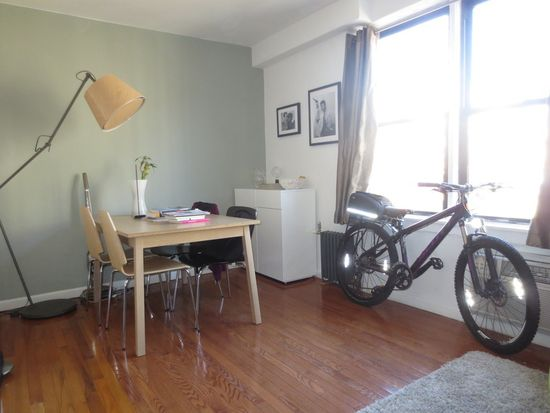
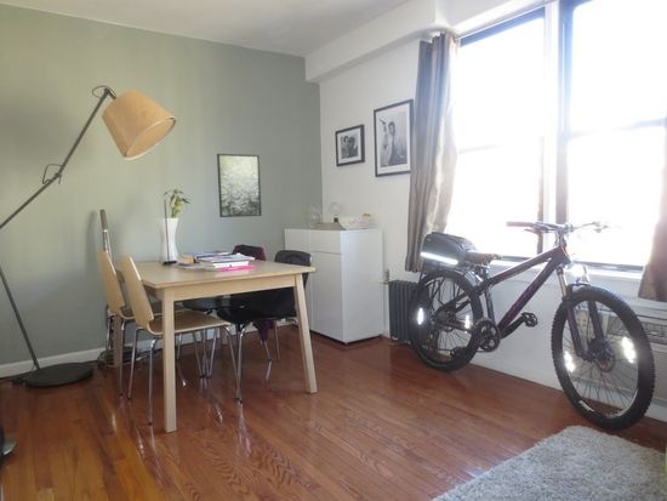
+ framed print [216,153,263,218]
